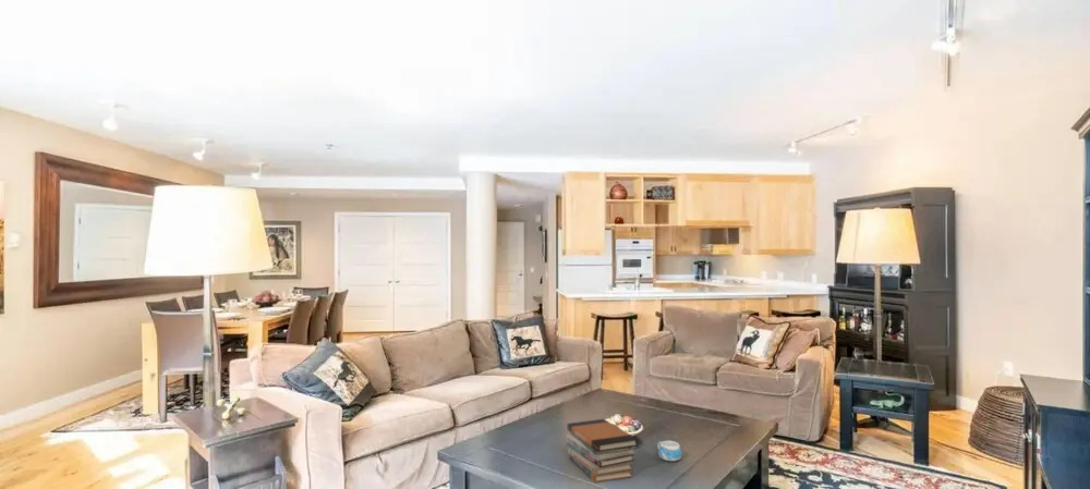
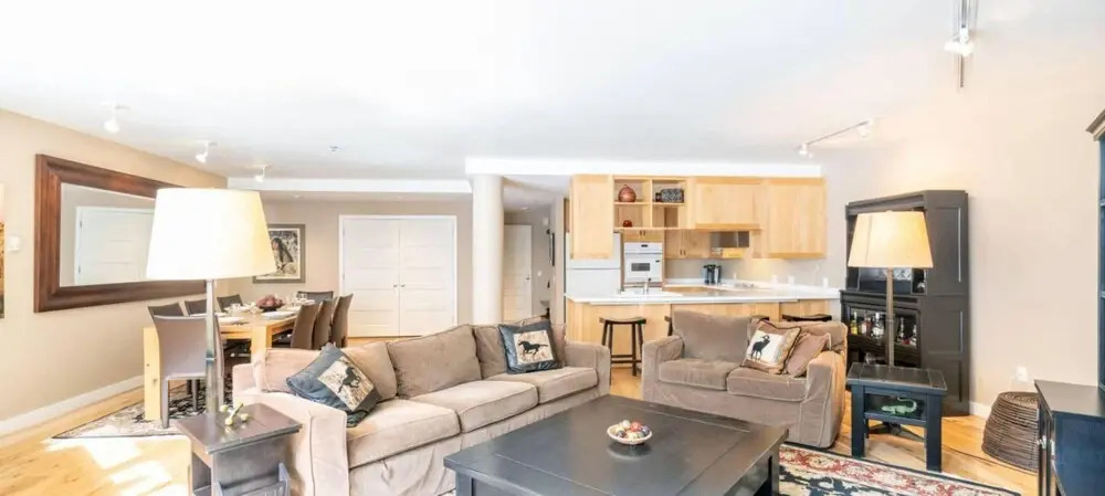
- mug [656,440,682,462]
- book stack [565,418,640,484]
